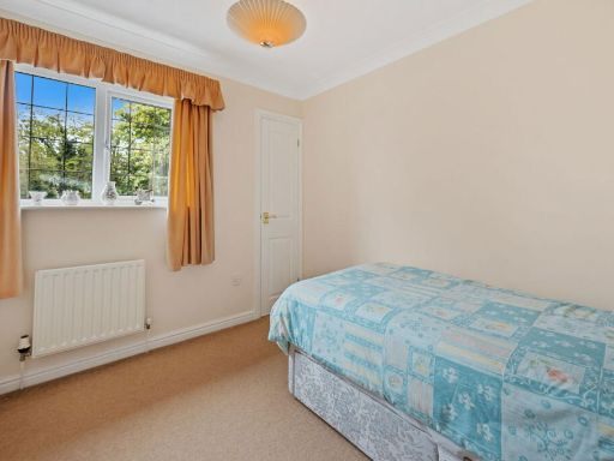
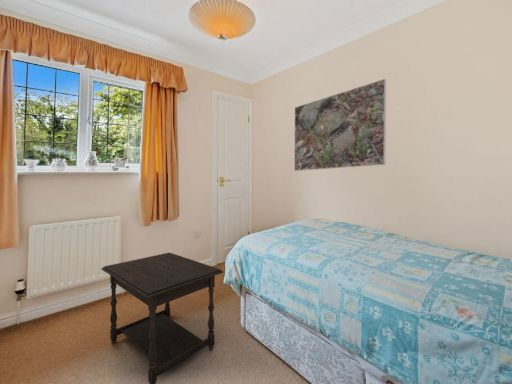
+ side table [101,251,224,384]
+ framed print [293,78,387,172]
